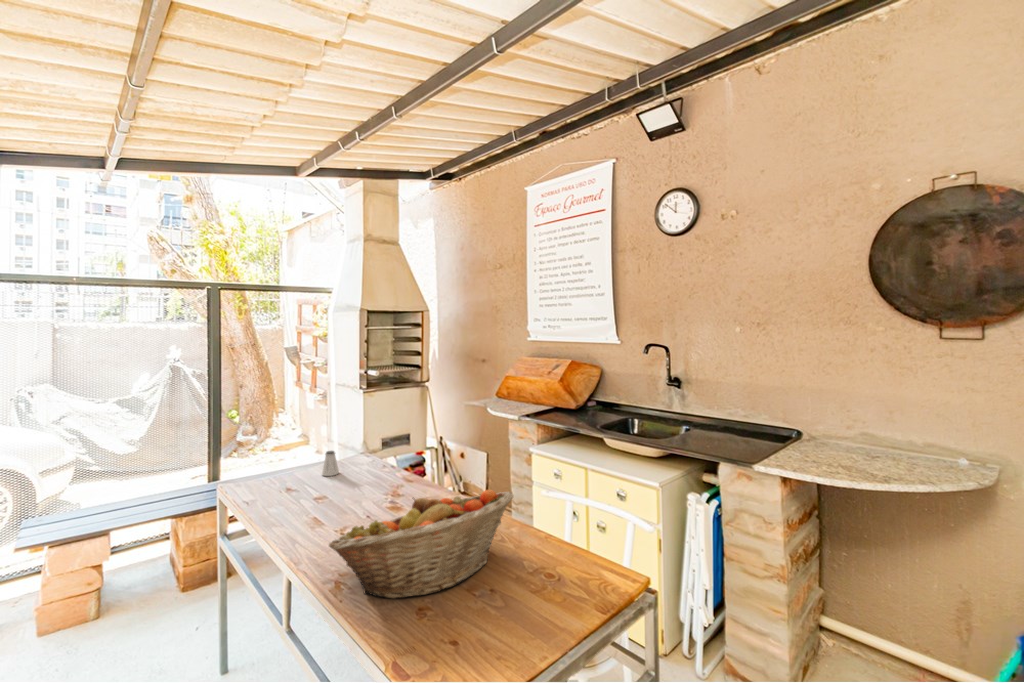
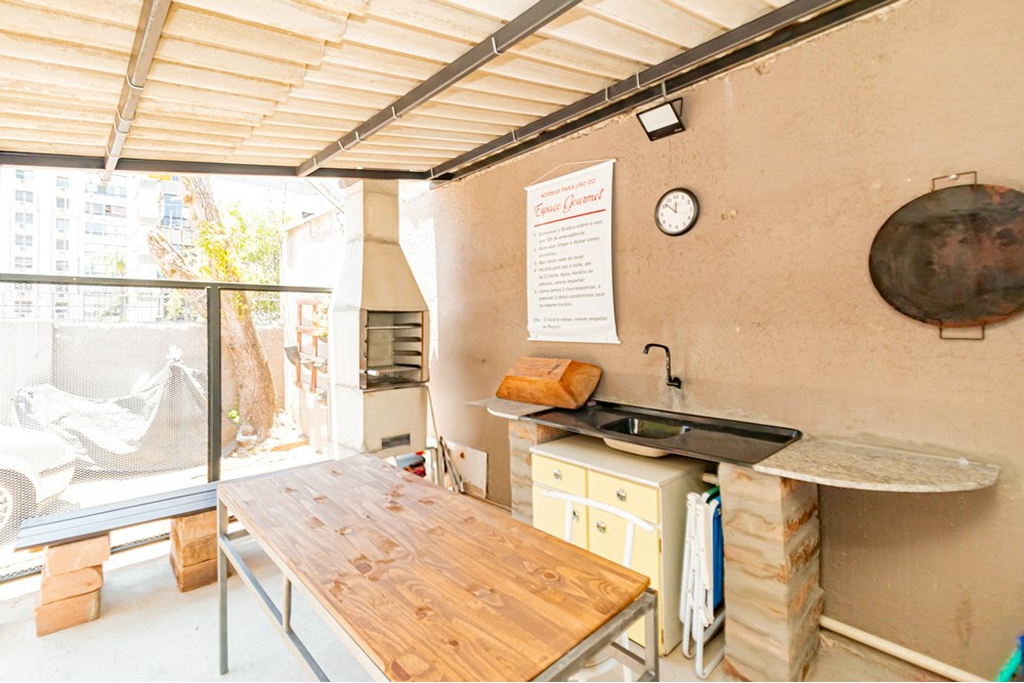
- saltshaker [321,450,340,477]
- fruit basket [328,489,515,600]
